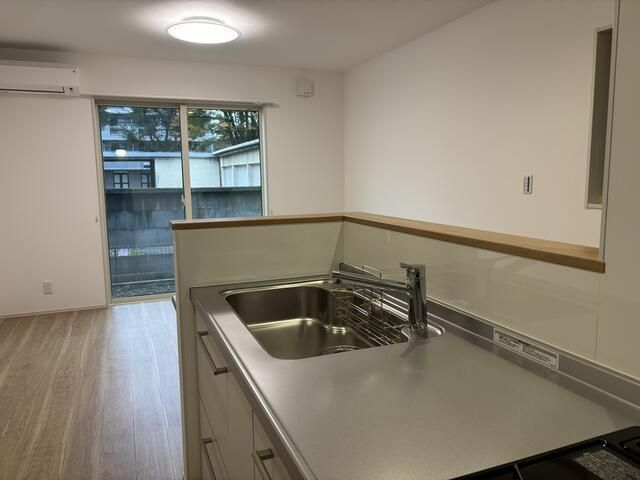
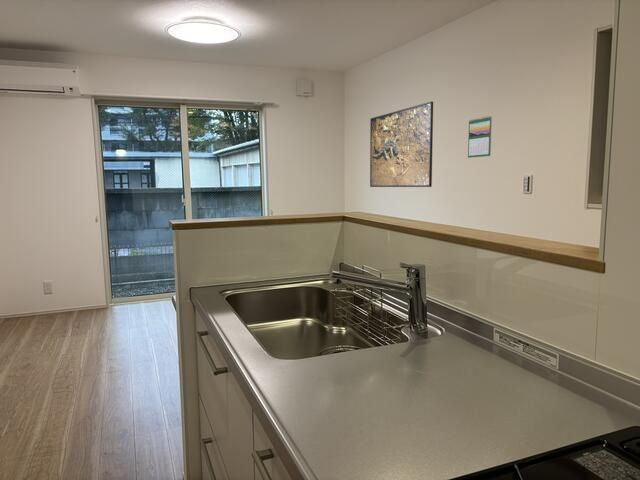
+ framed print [369,101,434,188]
+ calendar [467,115,493,159]
